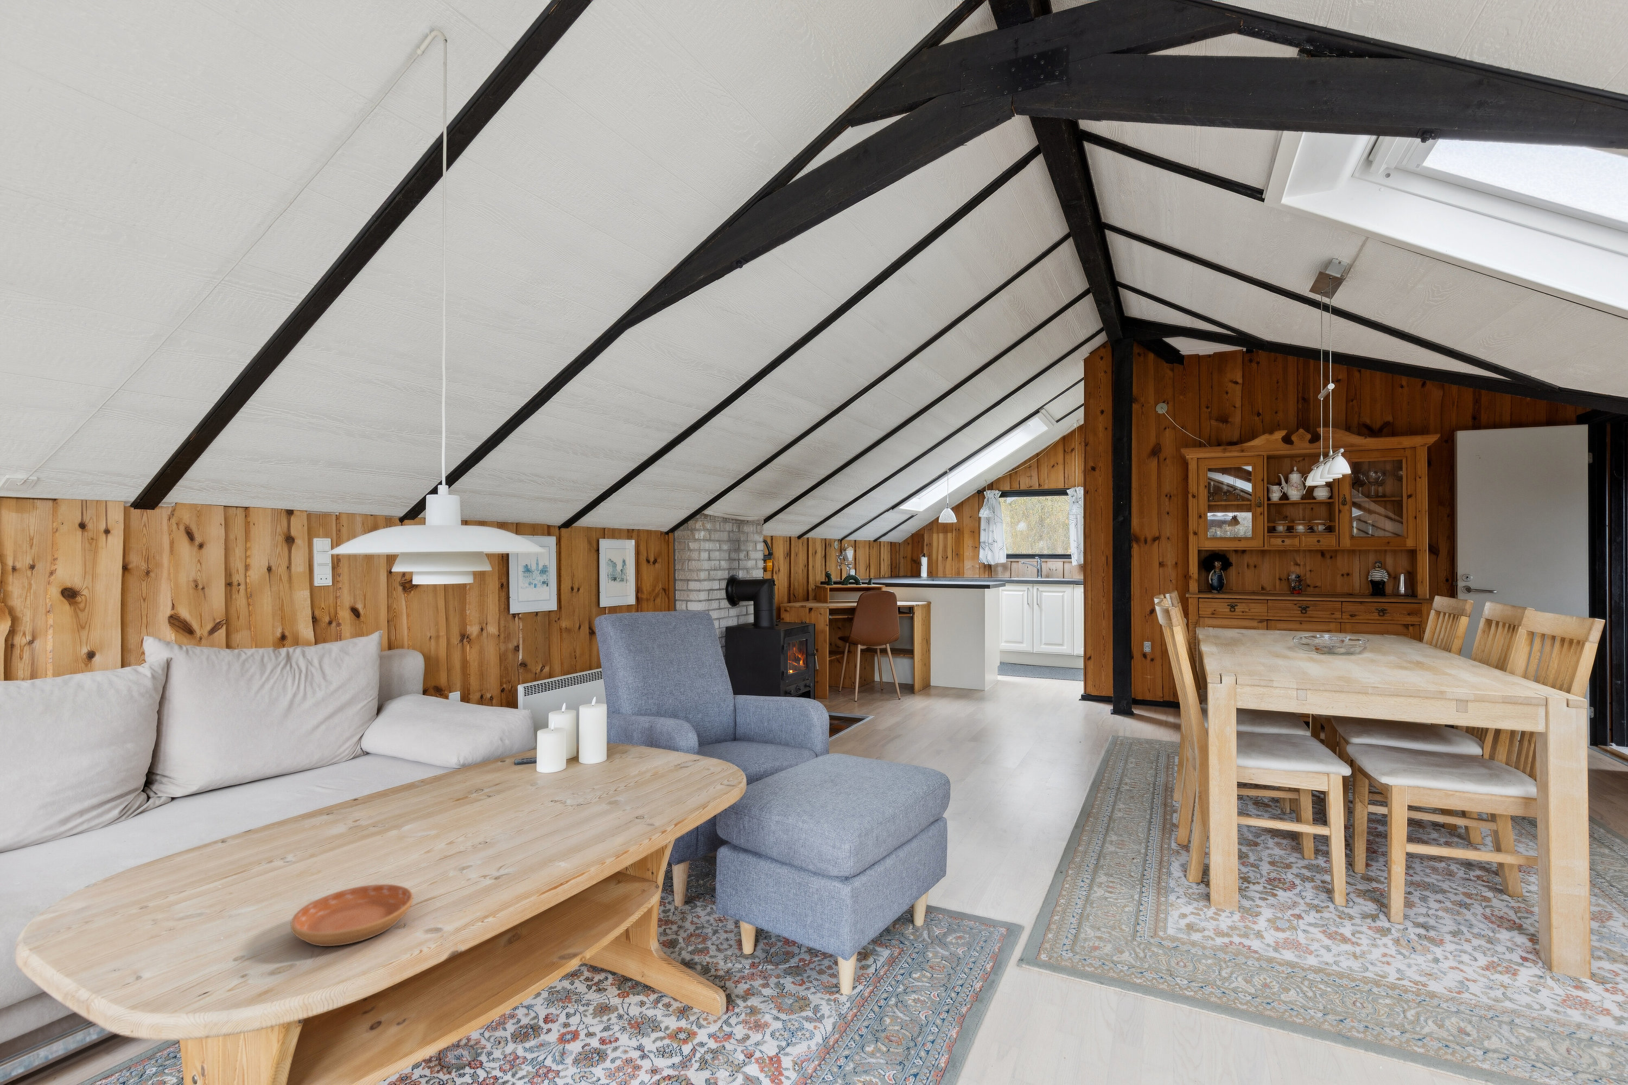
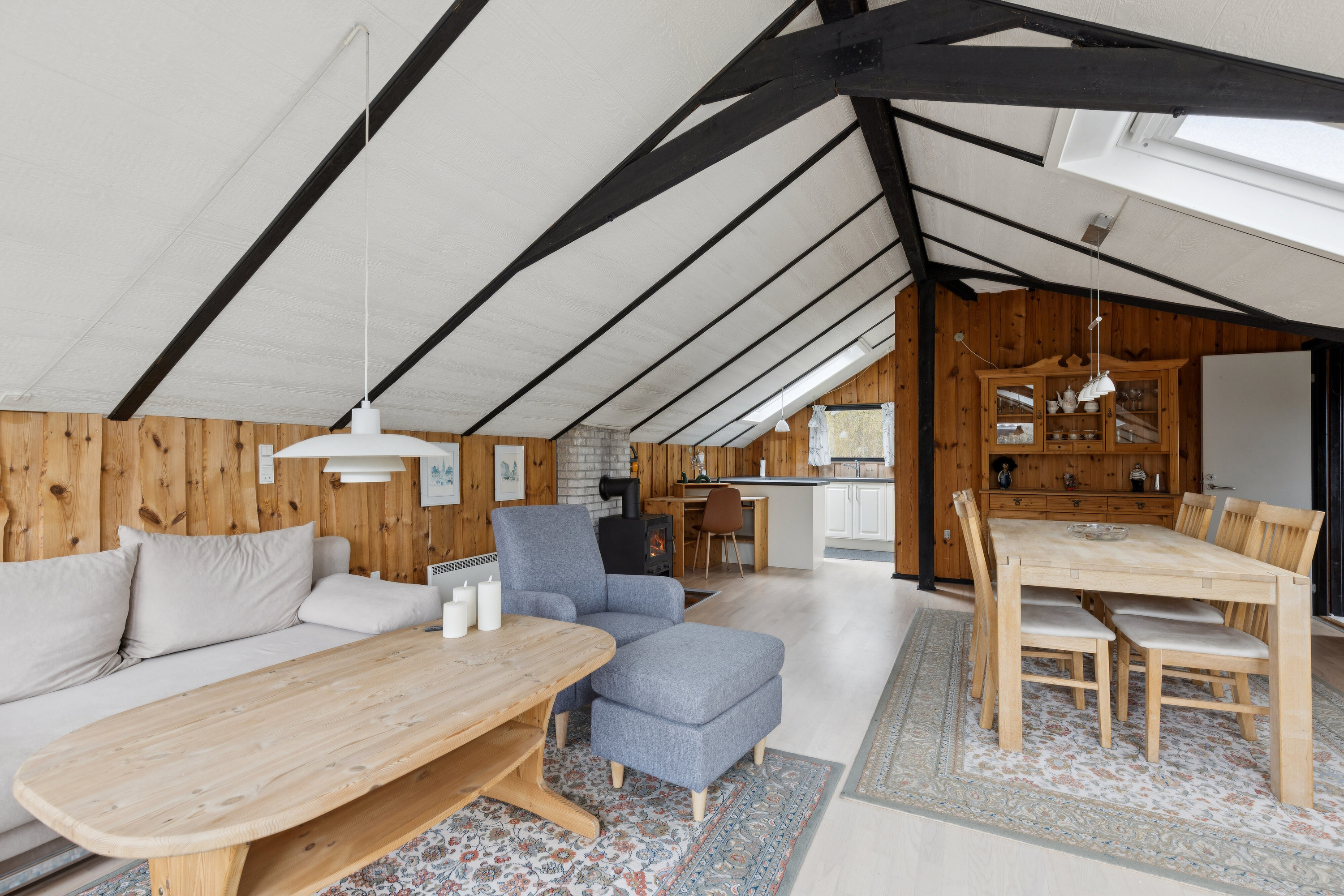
- saucer [291,884,414,947]
